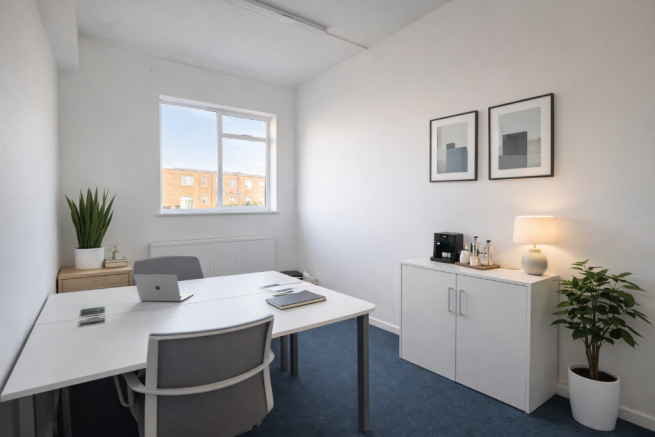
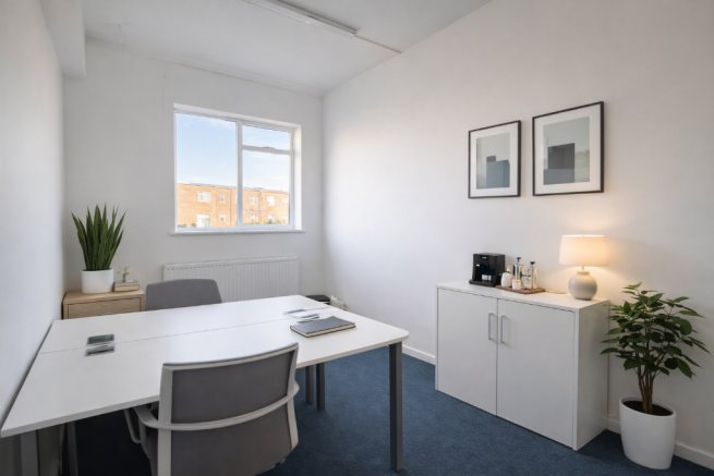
- laptop [133,273,195,302]
